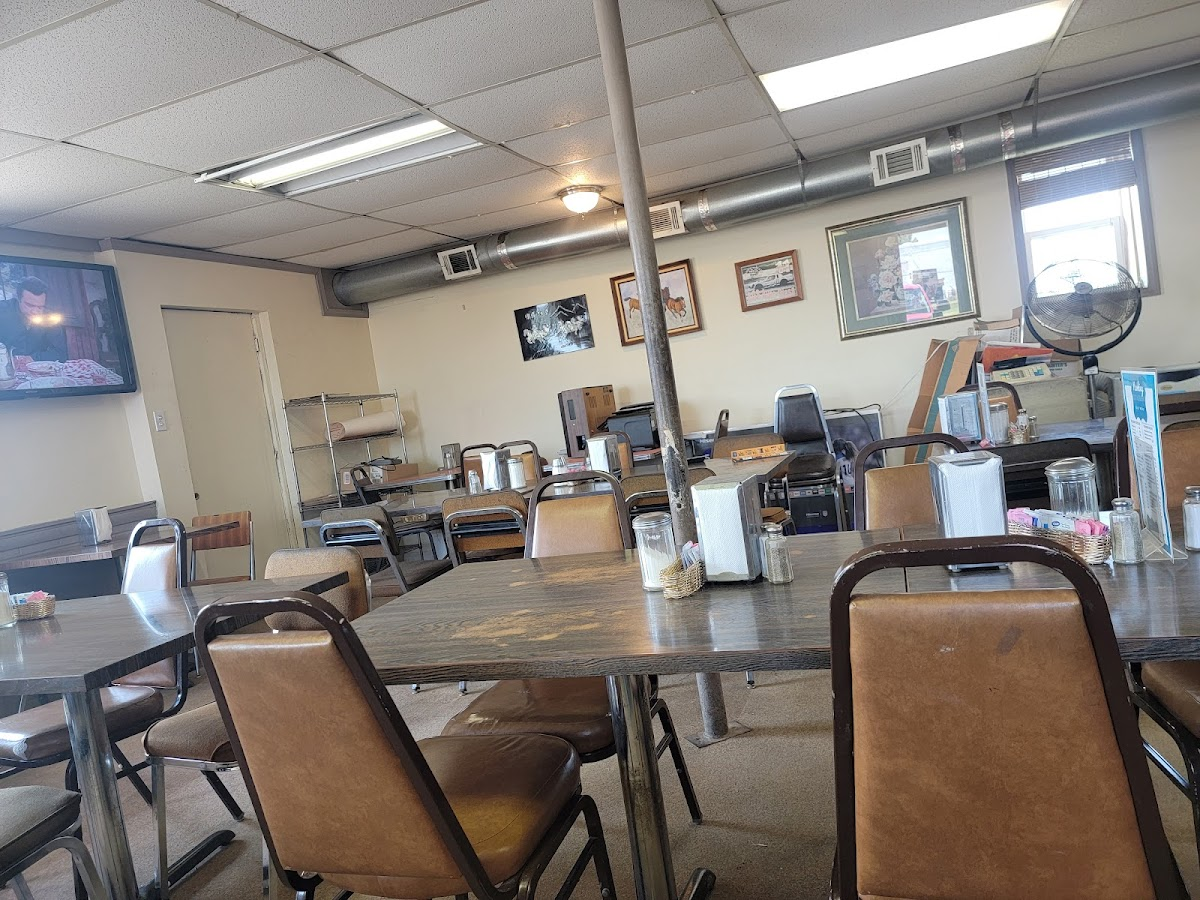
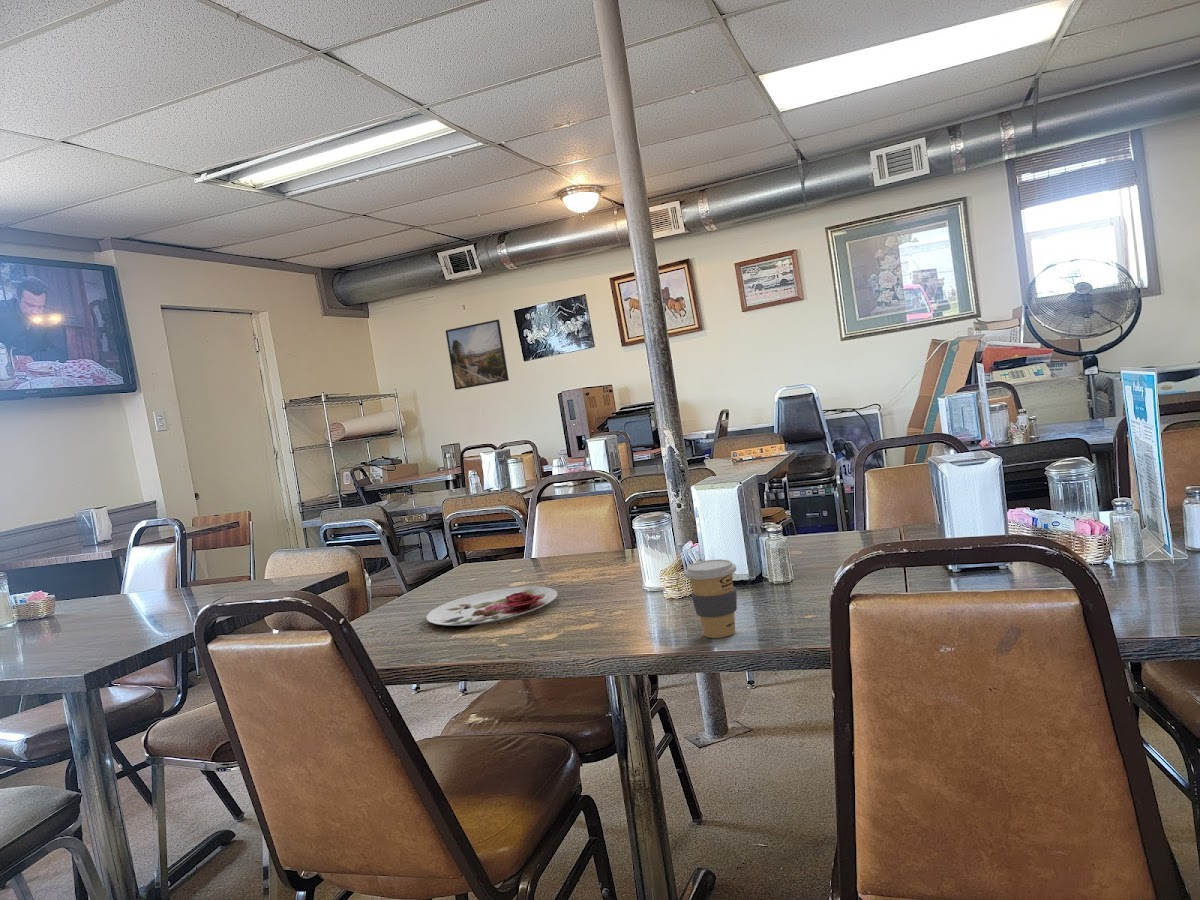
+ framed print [445,319,510,391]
+ plate [425,585,558,627]
+ coffee cup [683,558,738,639]
